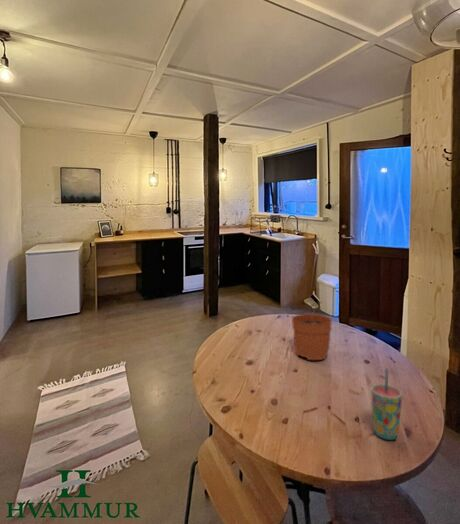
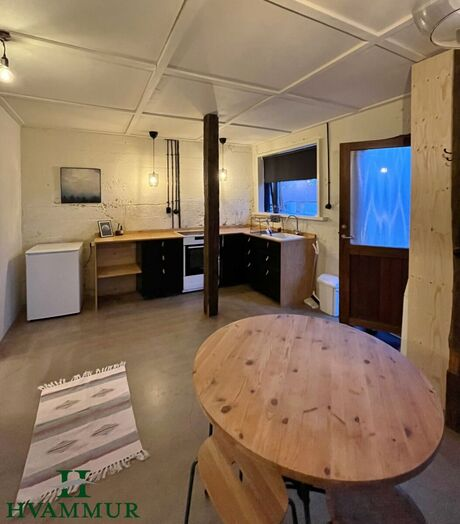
- cup [370,368,403,441]
- plant pot [291,300,333,361]
